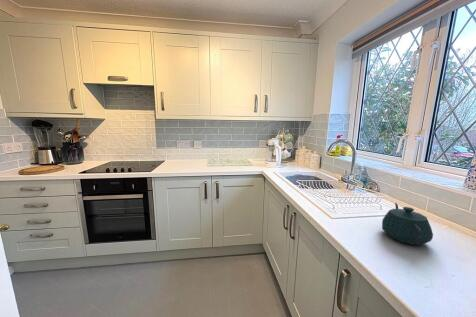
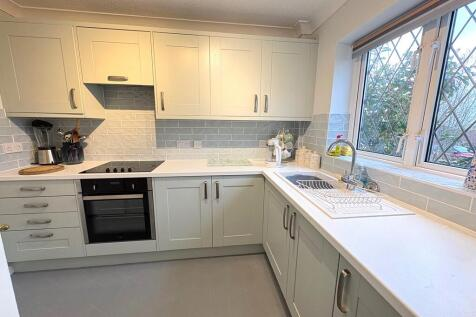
- teapot [381,202,434,246]
